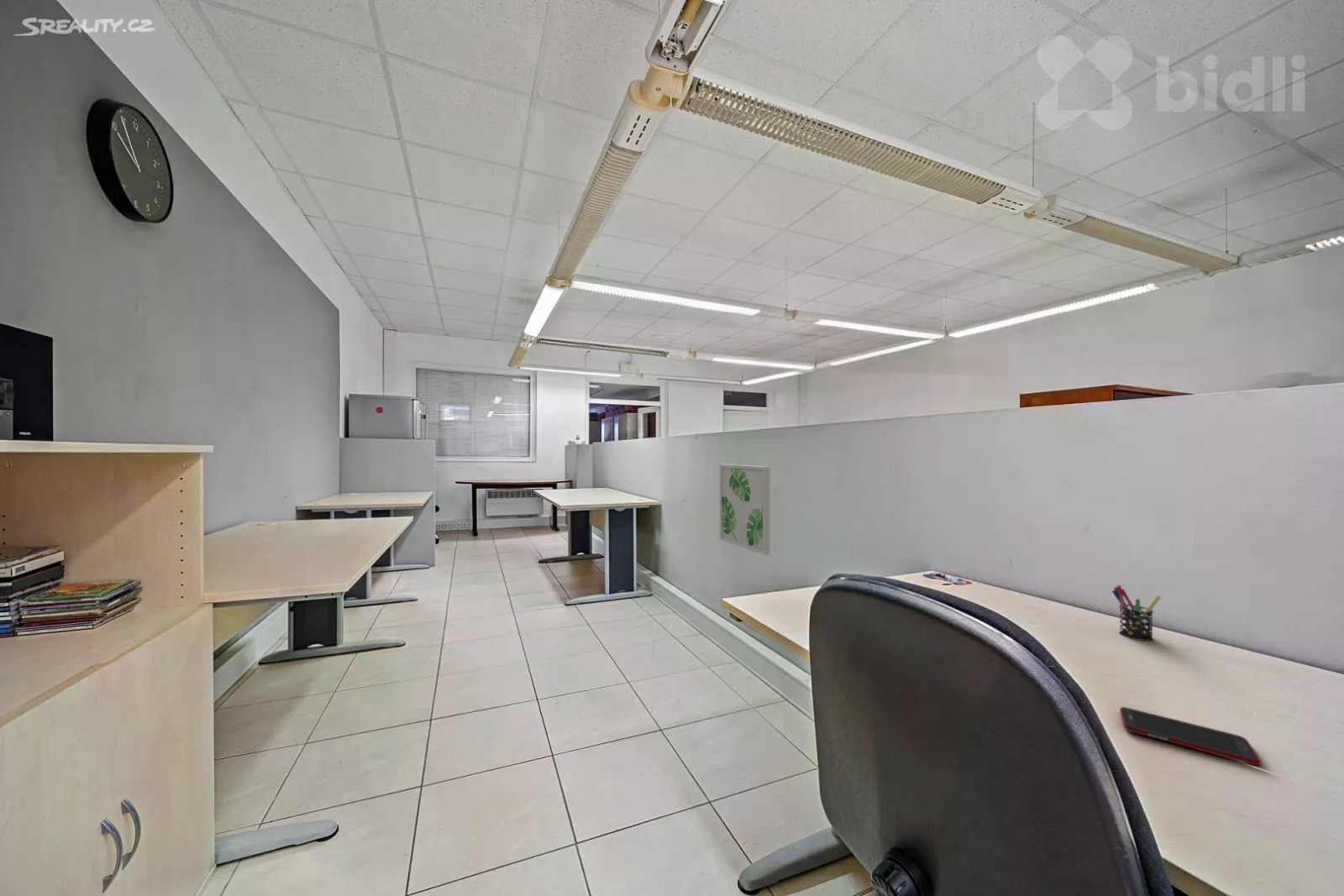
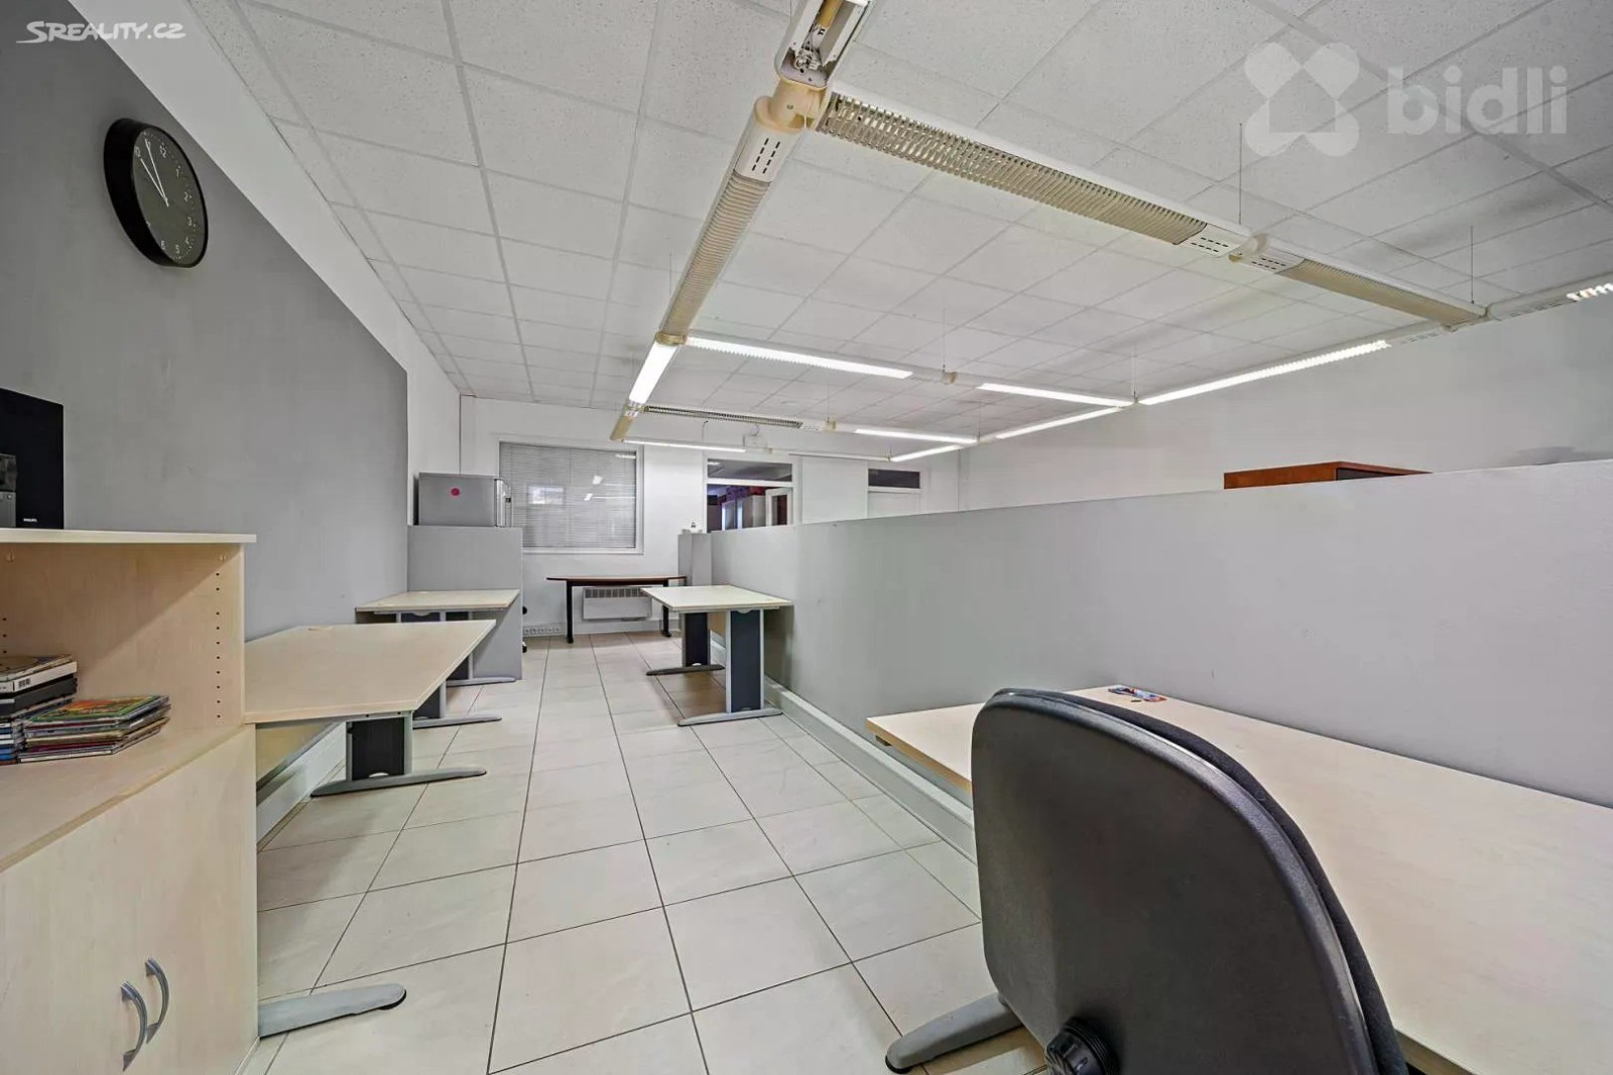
- wall art [719,464,770,556]
- pen holder [1111,584,1162,642]
- cell phone [1119,706,1262,767]
